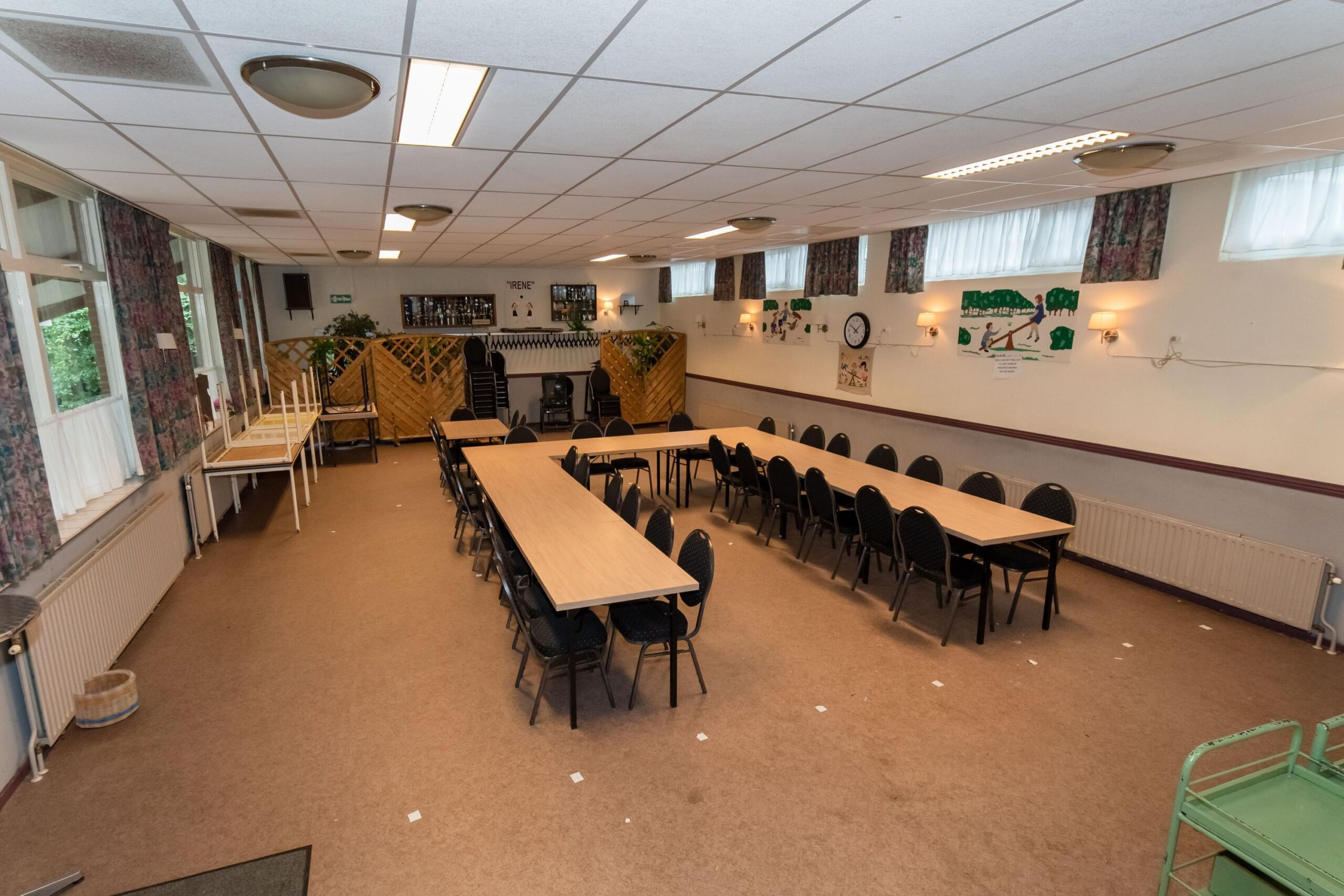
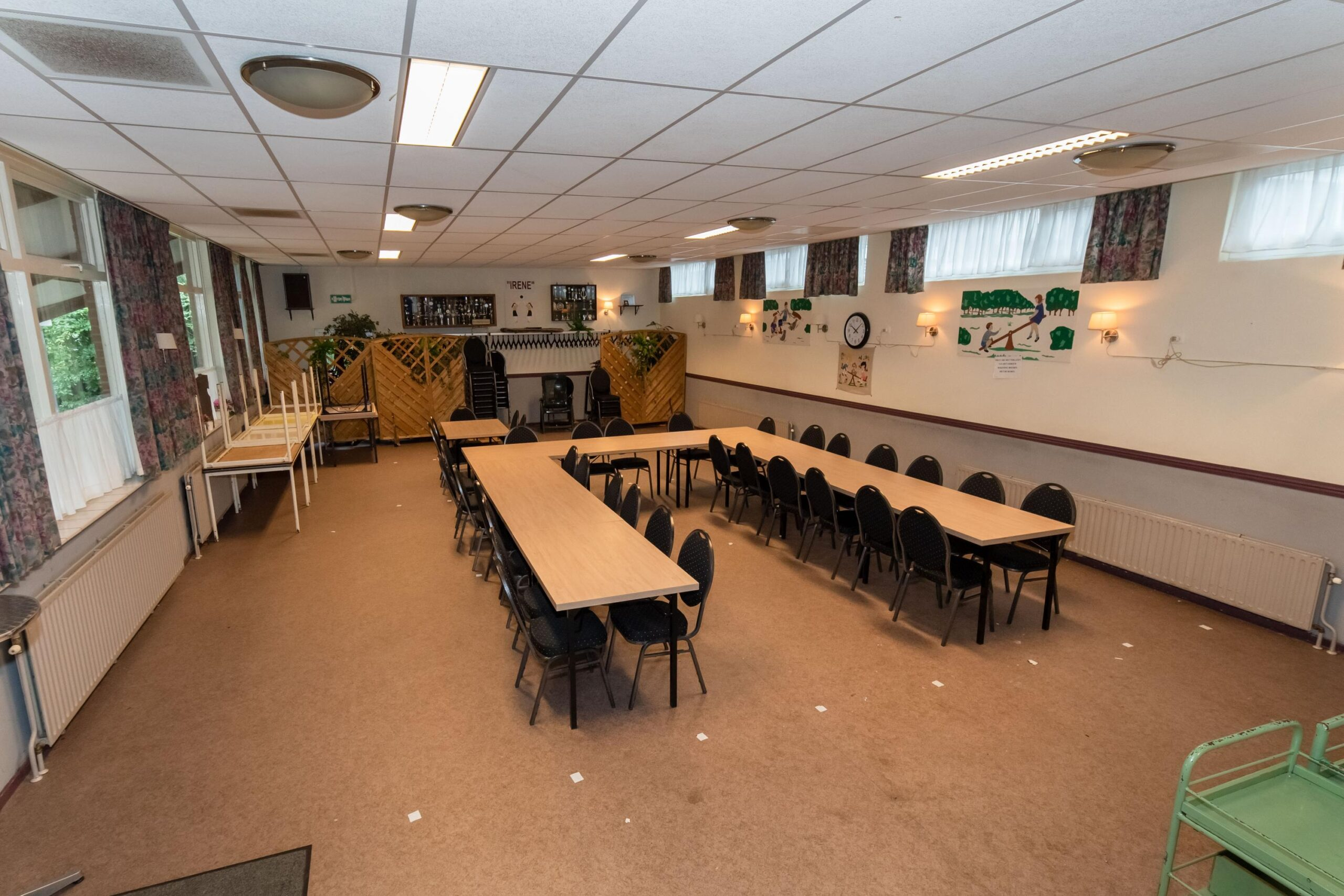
- basket [72,669,140,729]
